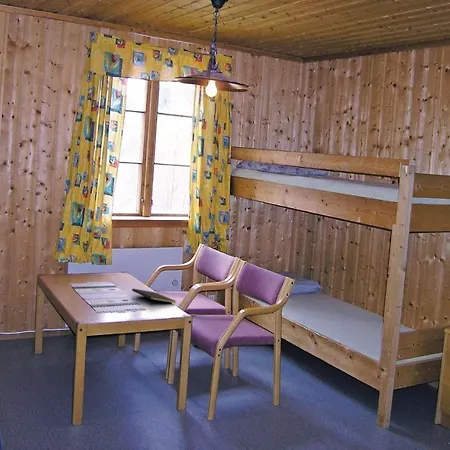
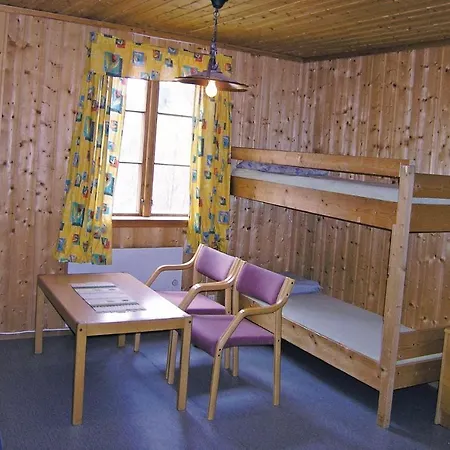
- notepad [131,288,176,306]
